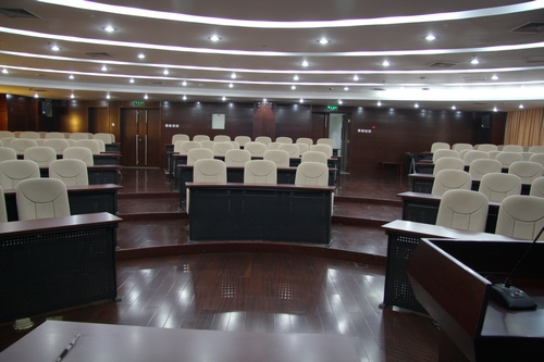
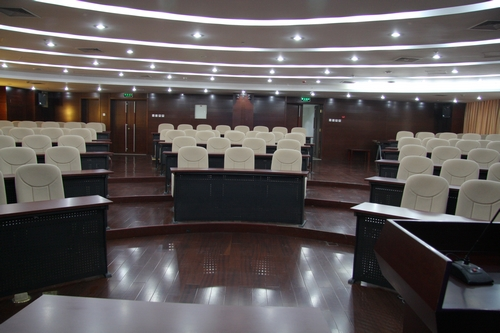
- pen [55,333,82,362]
